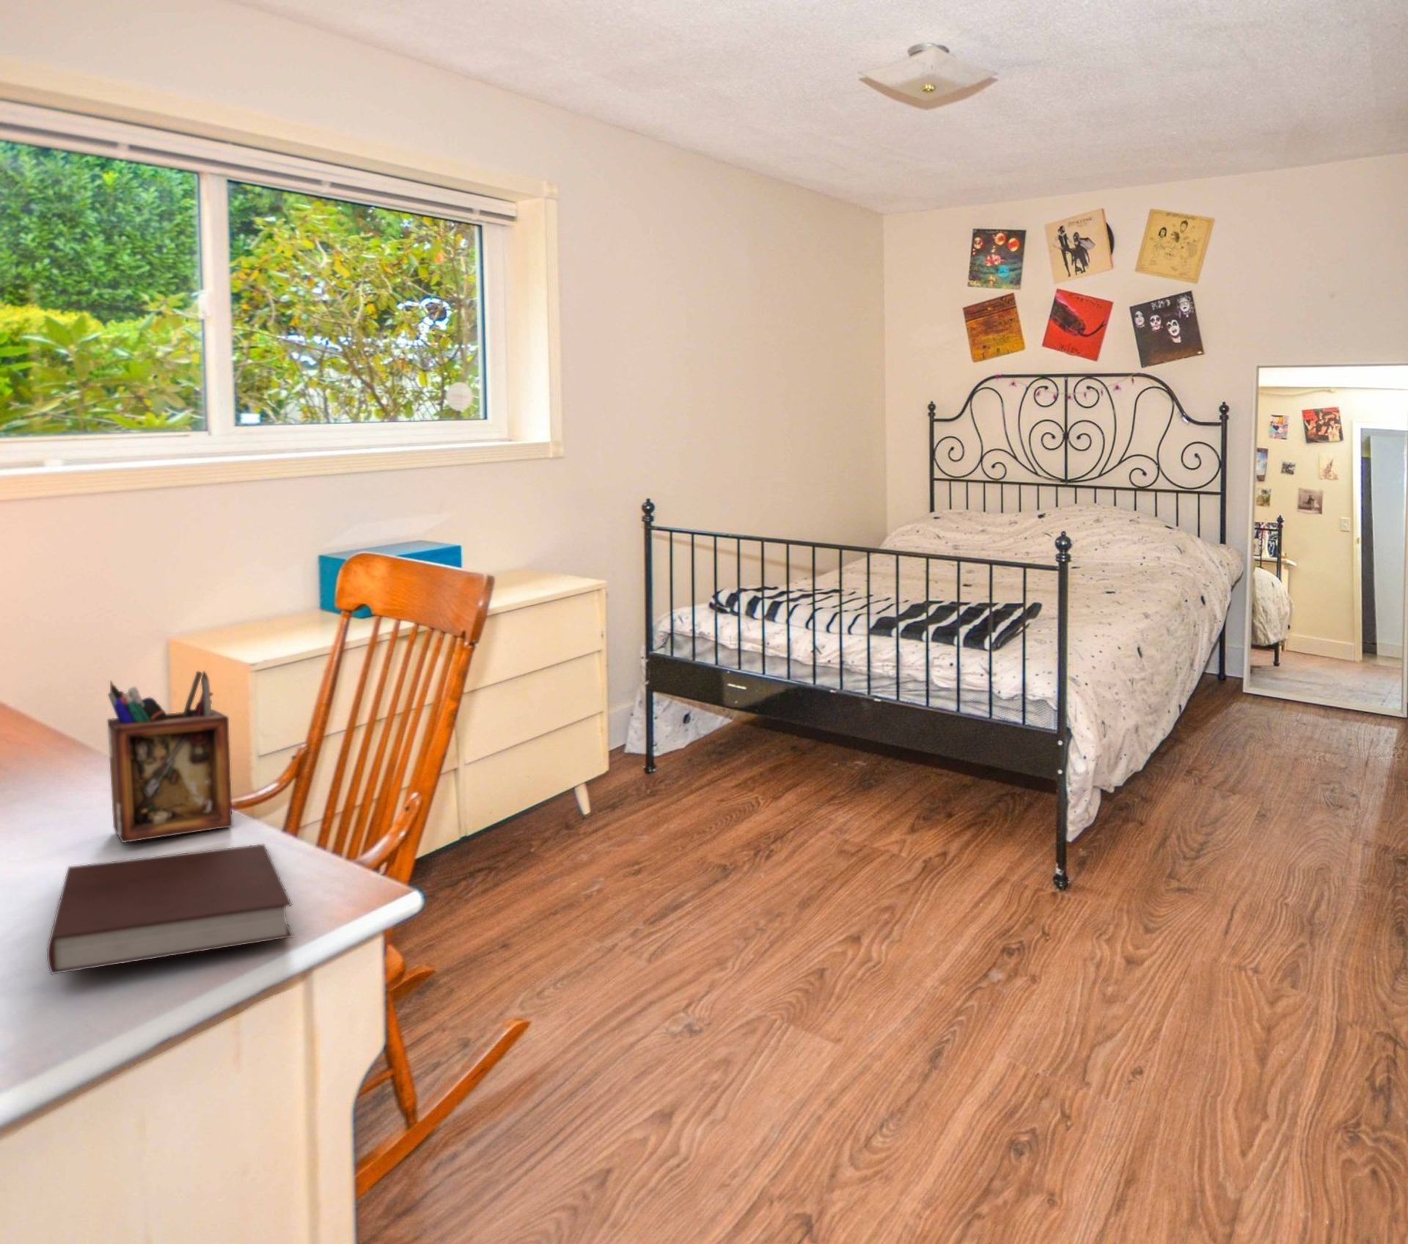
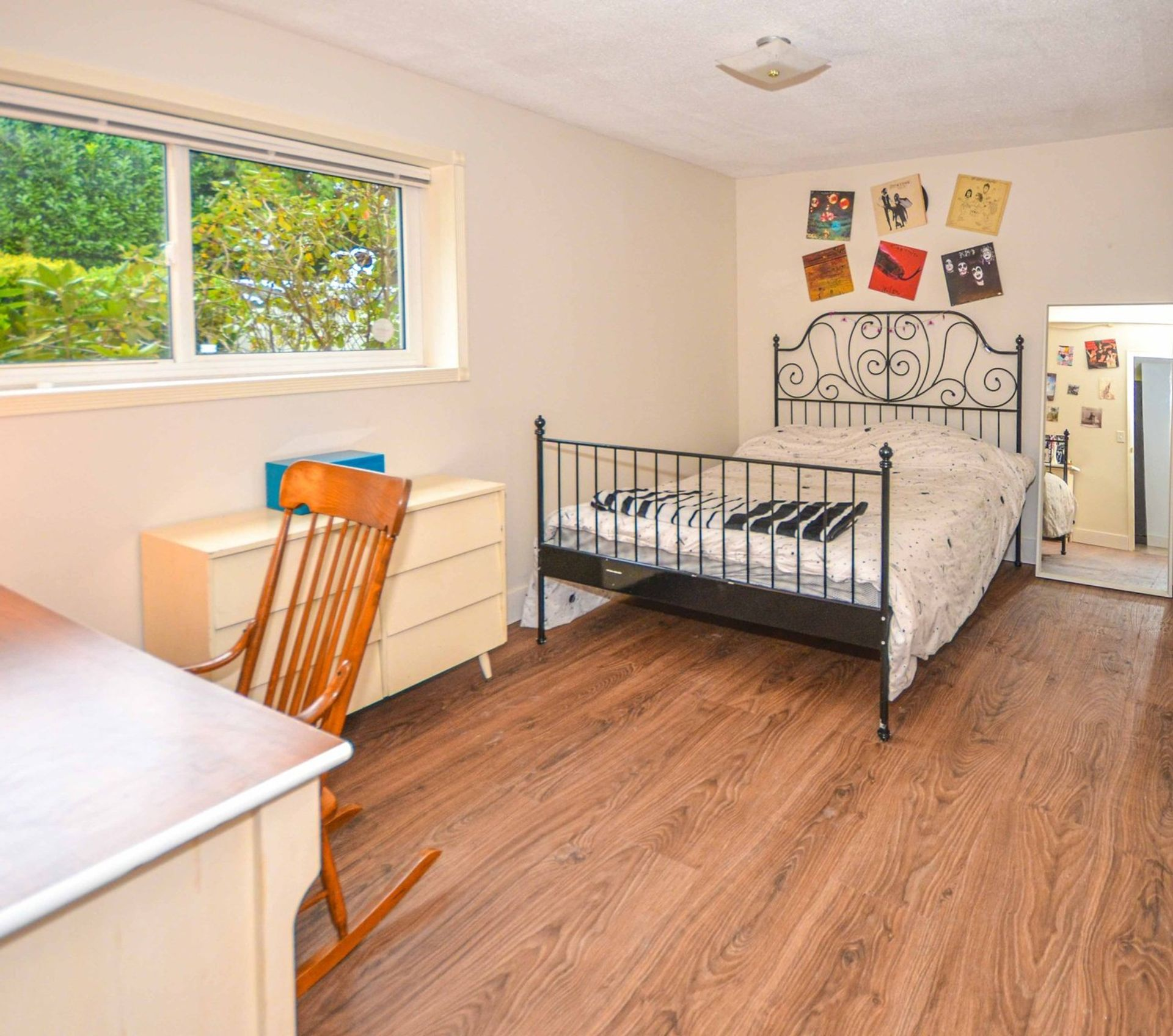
- desk organizer [107,670,233,843]
- notebook [46,843,294,975]
